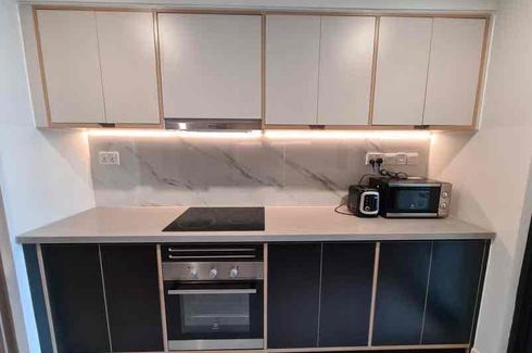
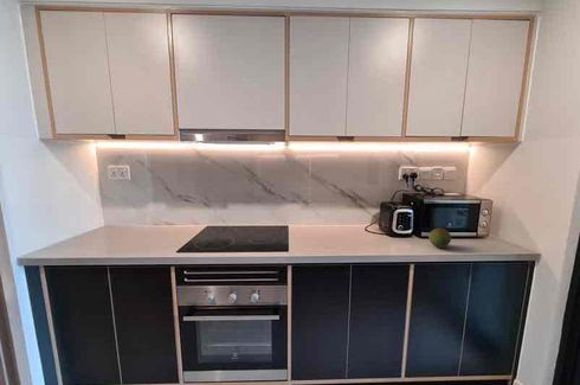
+ fruit [427,227,452,249]
